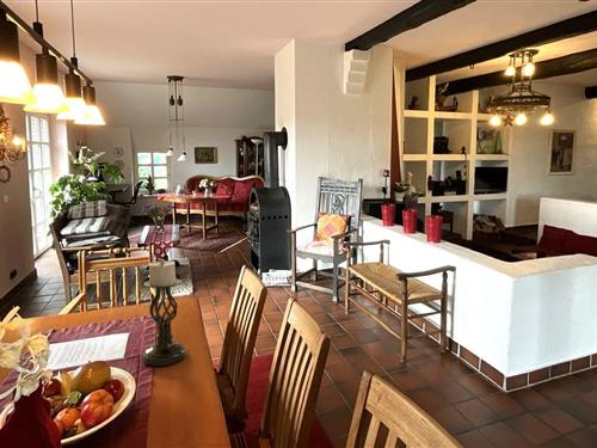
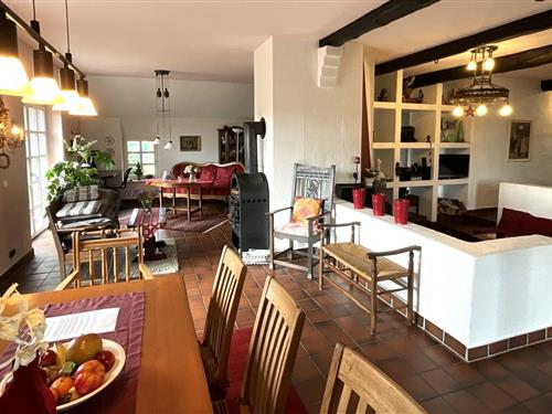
- candle holder [142,258,189,367]
